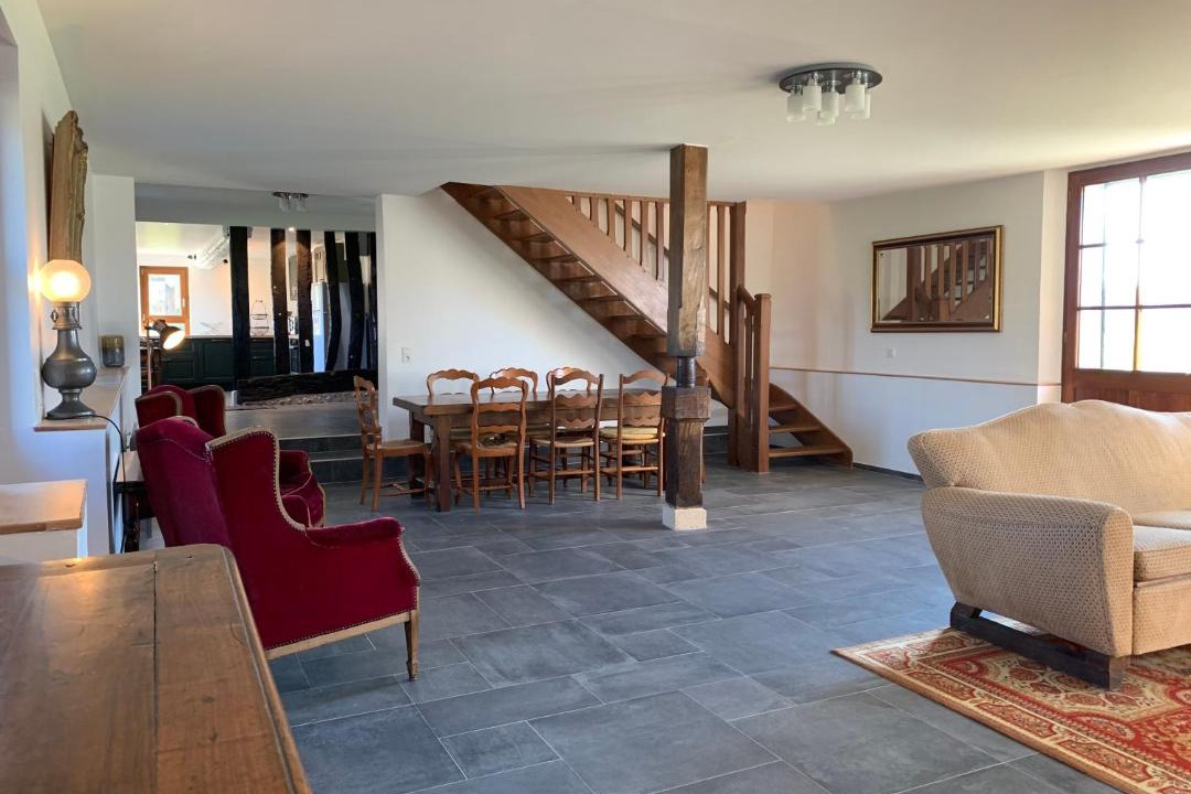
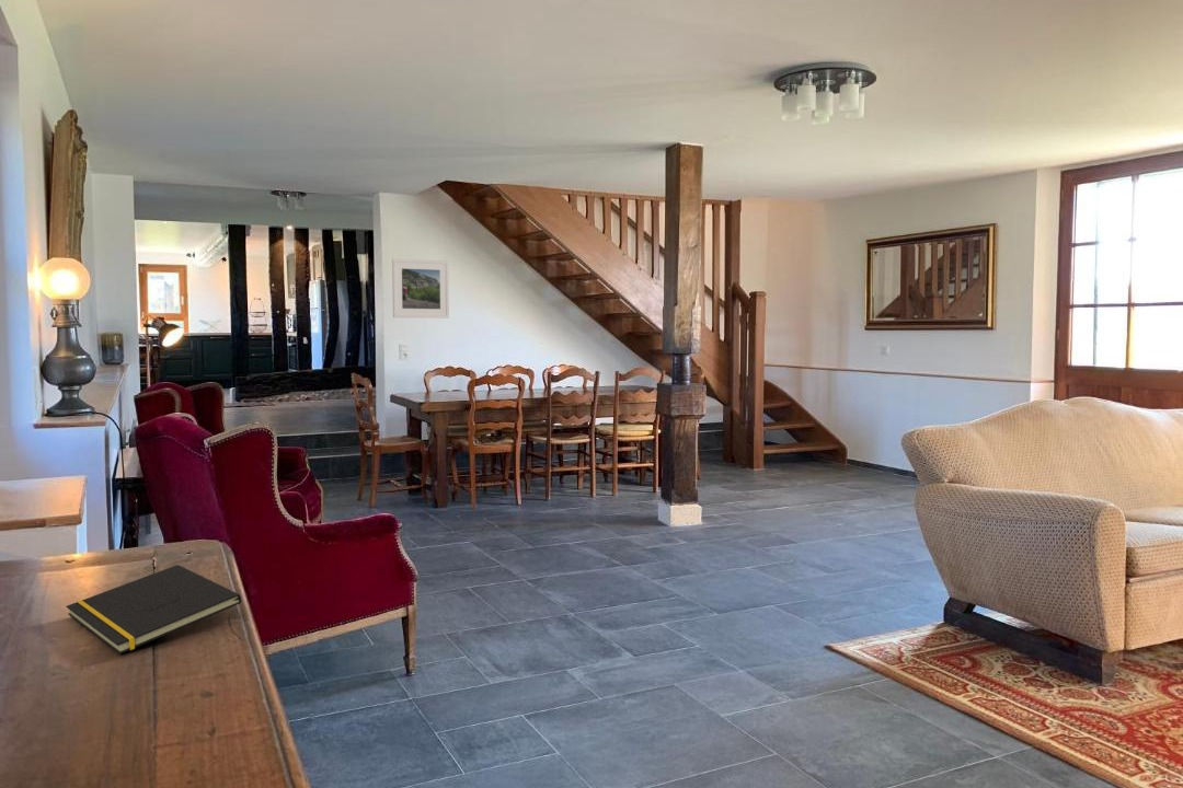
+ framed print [391,258,450,320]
+ notepad [65,564,242,656]
